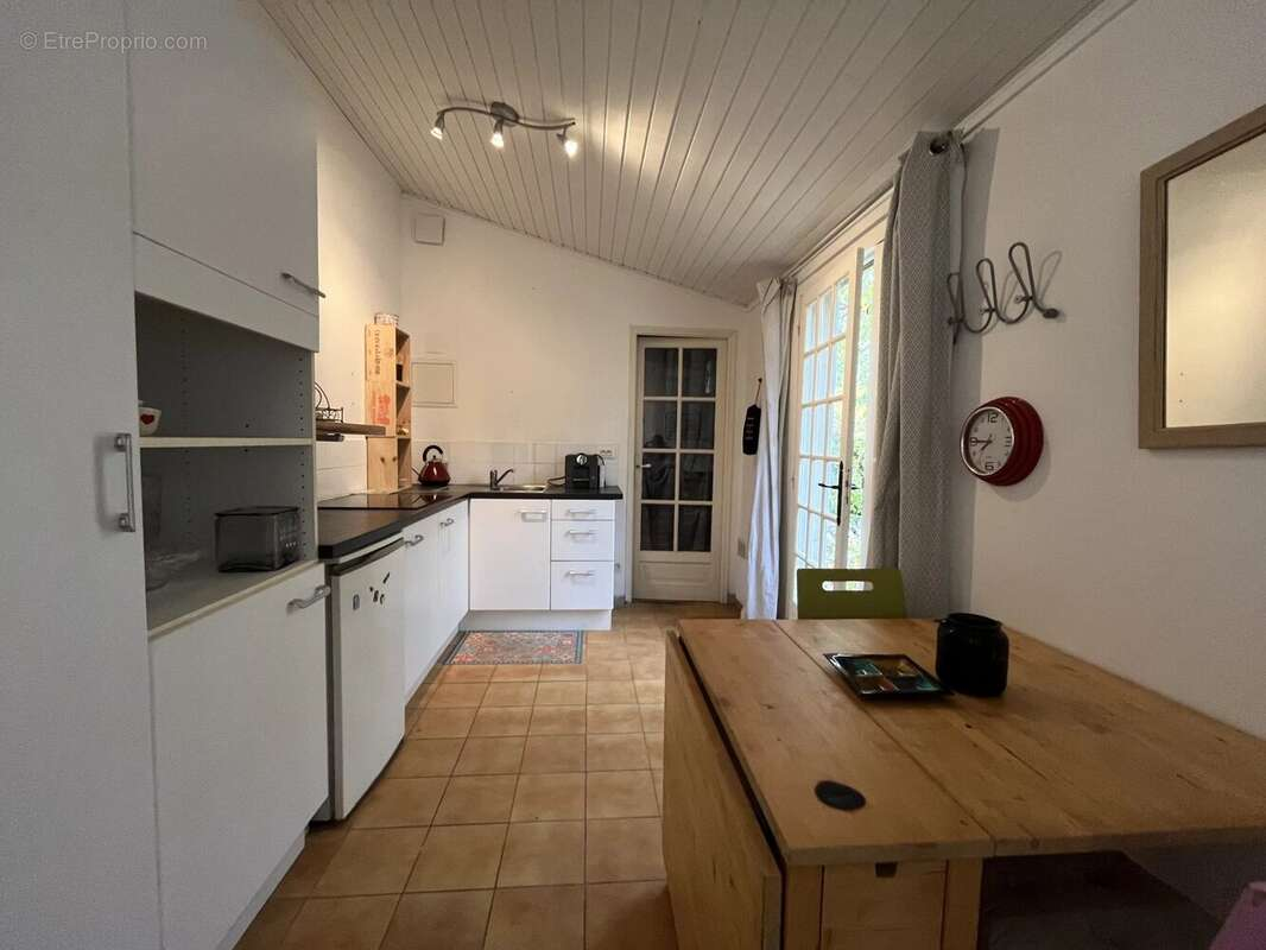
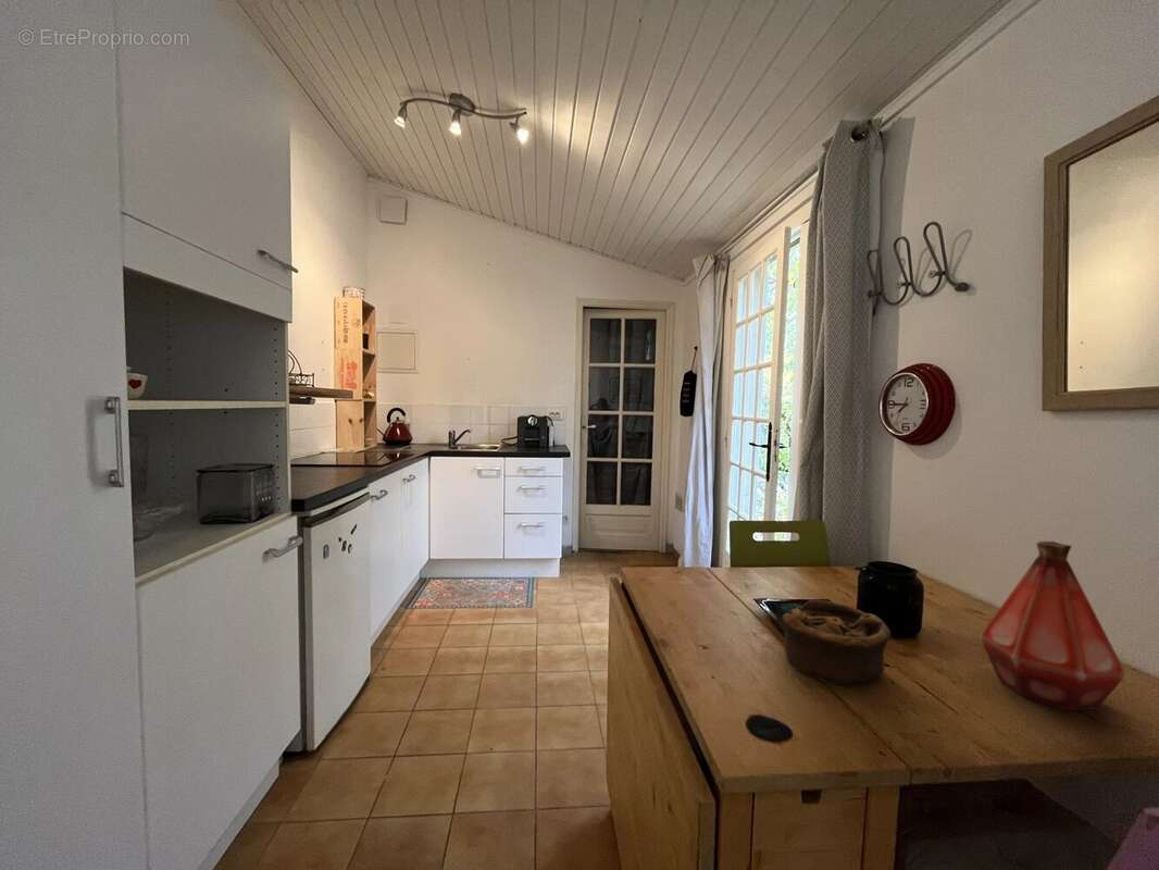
+ bowl [781,599,892,685]
+ bottle [979,540,1127,712]
